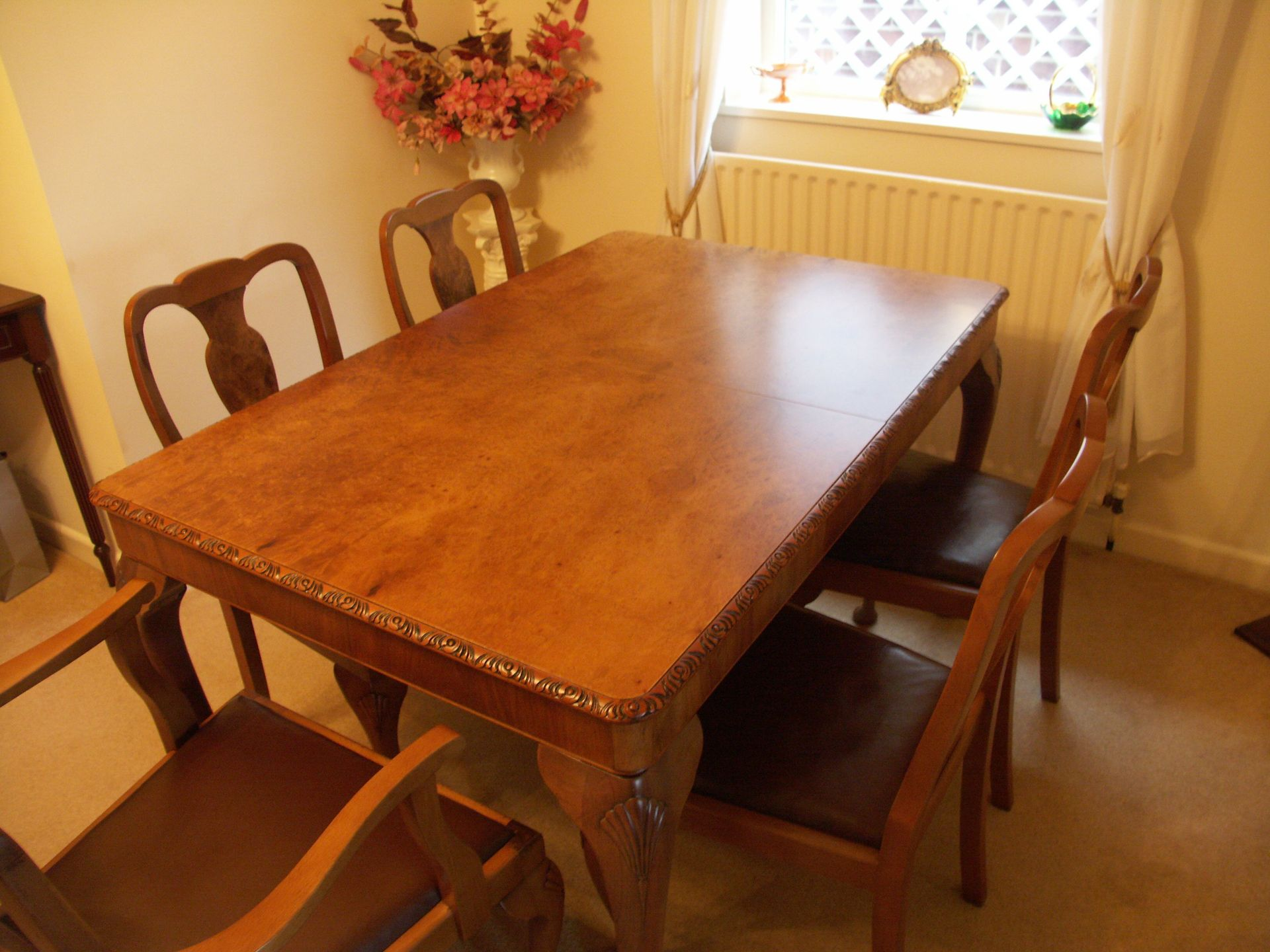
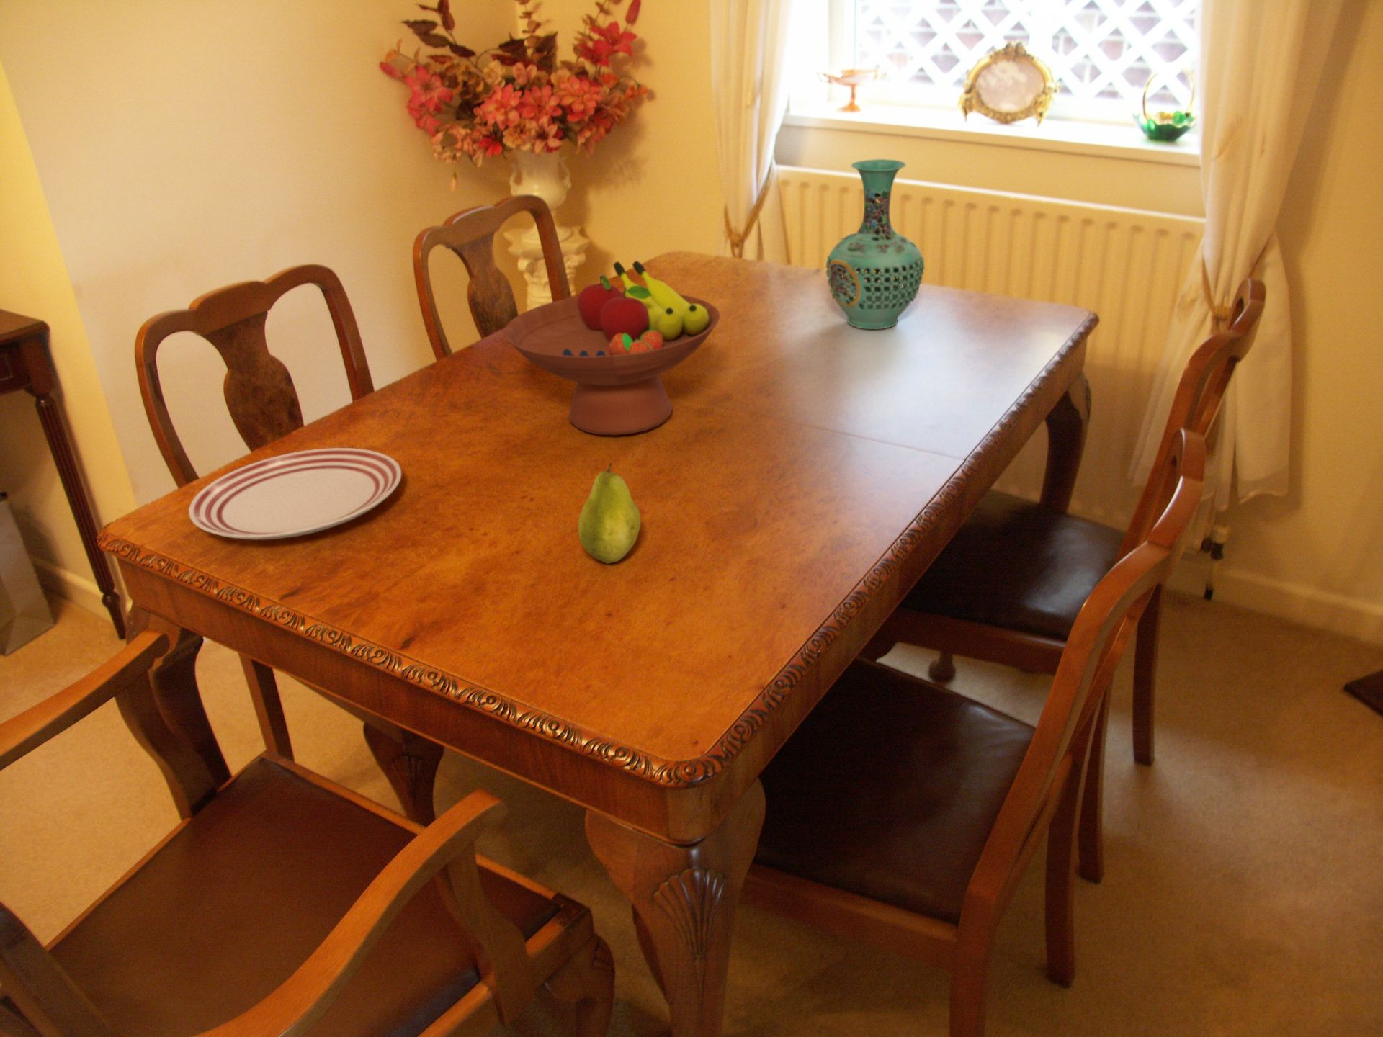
+ dinner plate [188,448,402,540]
+ vase [825,158,926,330]
+ fruit bowl [503,260,720,436]
+ fruit [577,462,641,564]
